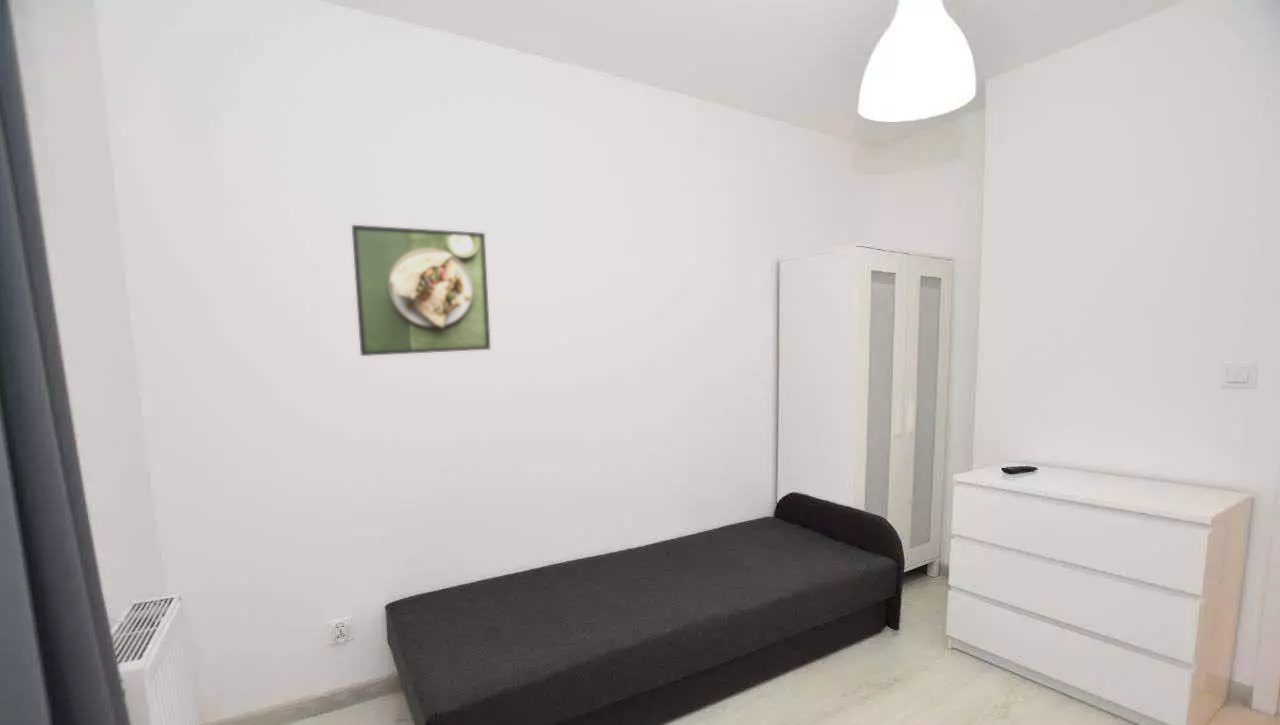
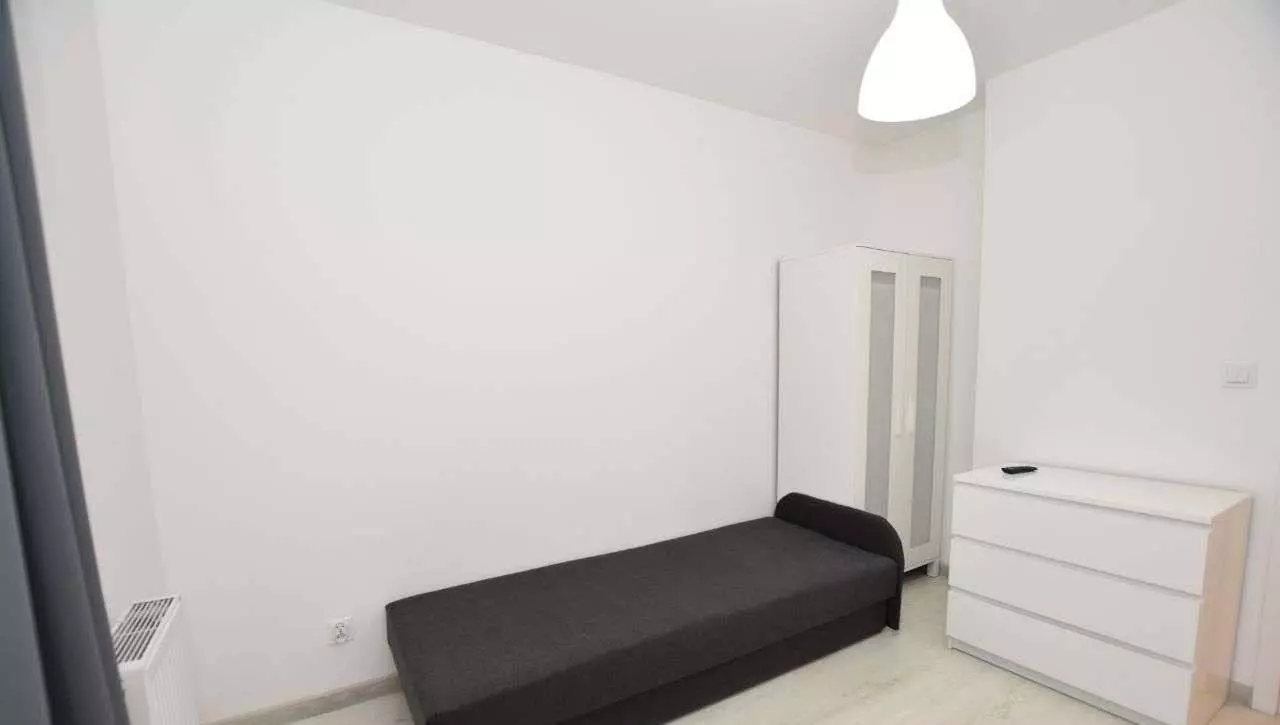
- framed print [351,224,491,357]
